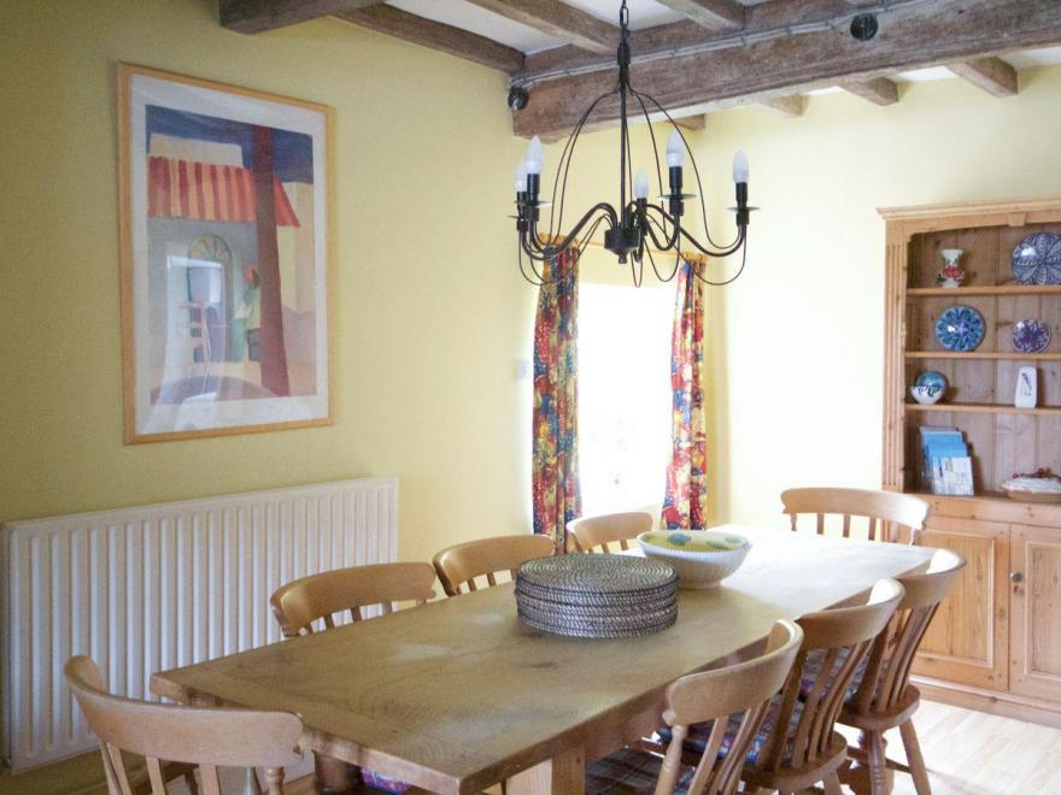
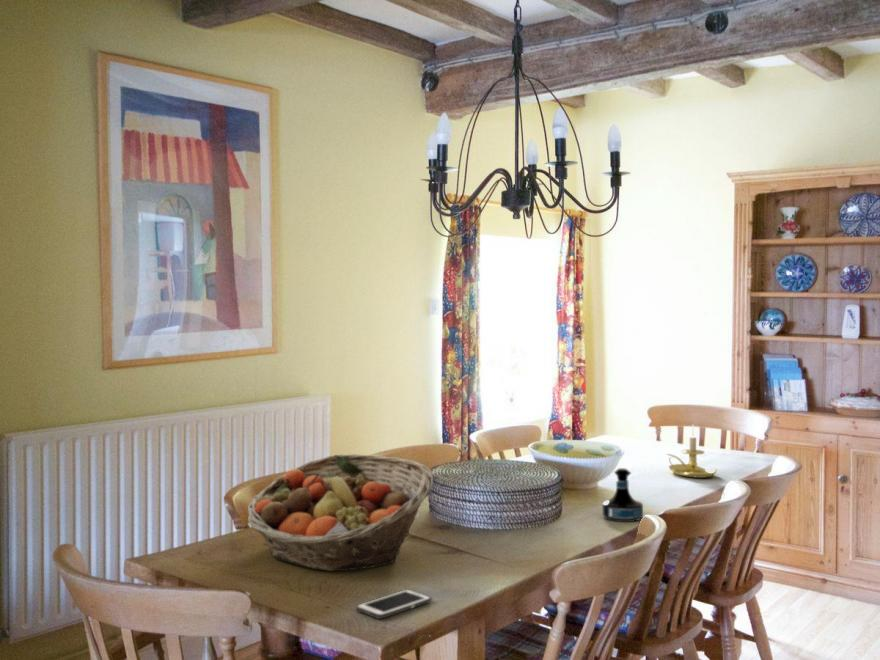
+ cell phone [355,588,432,620]
+ fruit basket [246,453,434,572]
+ tequila bottle [601,467,644,523]
+ candle holder [665,424,718,479]
